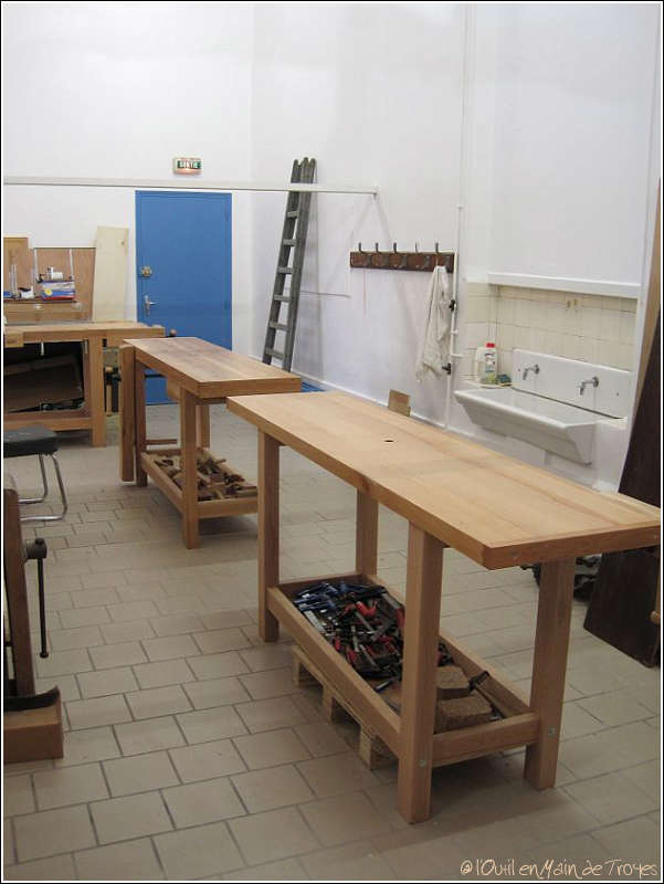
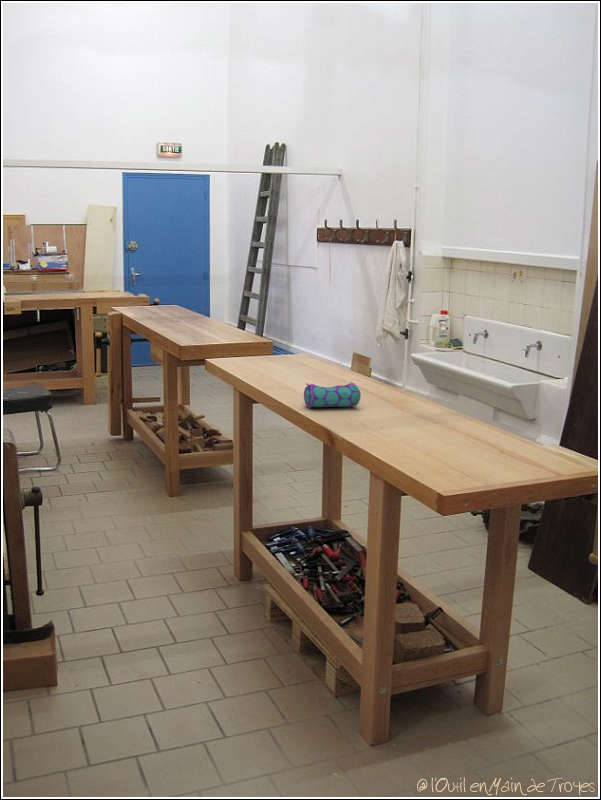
+ pencil case [303,381,362,408]
